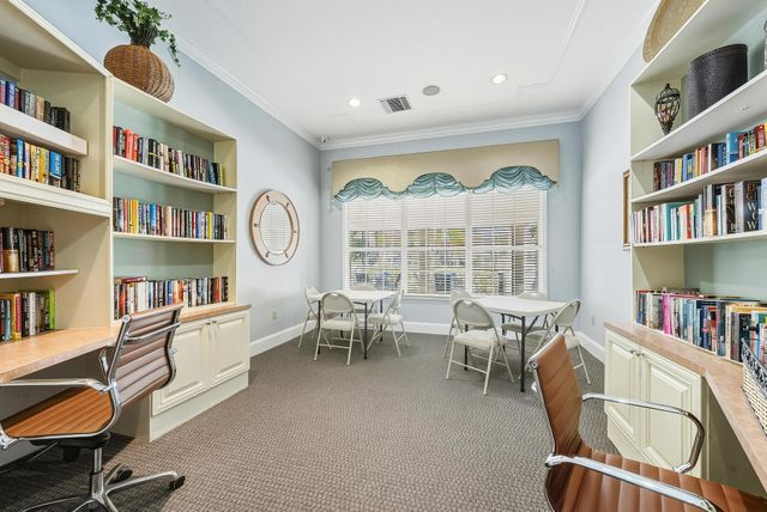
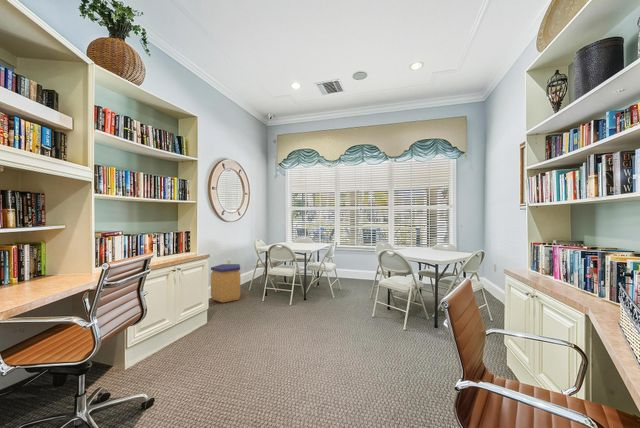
+ trash can [210,263,241,303]
